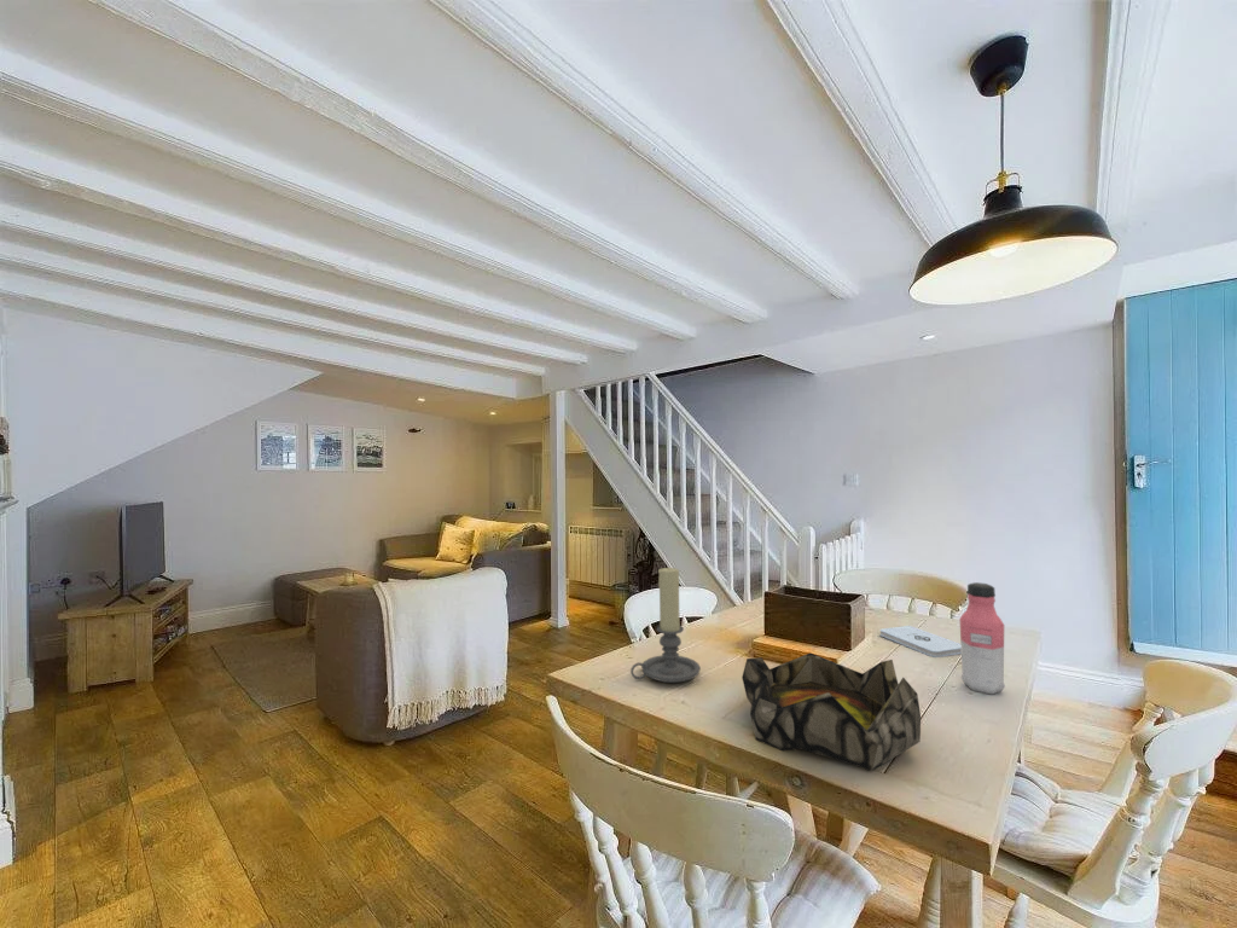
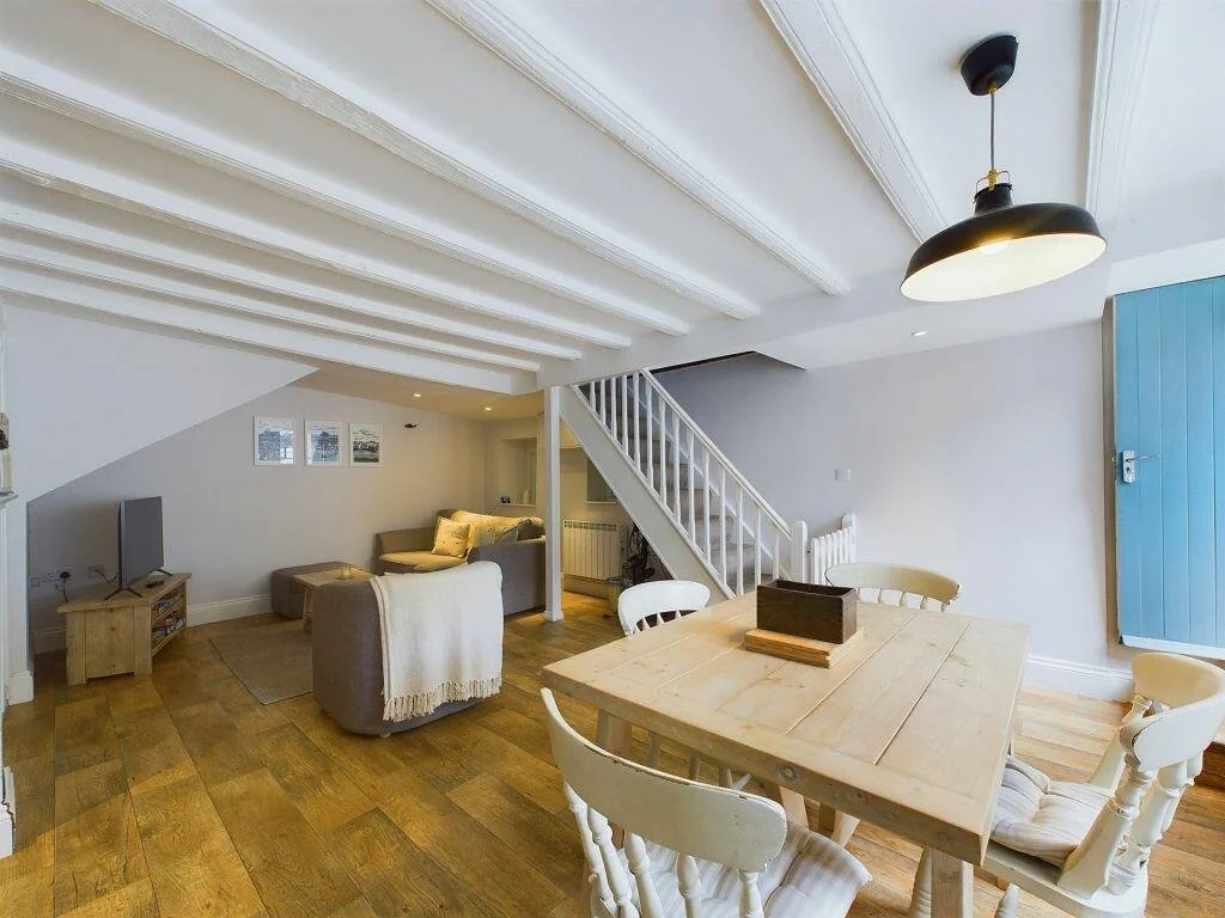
- candle holder [629,566,702,684]
- notepad [879,625,962,659]
- water bottle [958,581,1006,696]
- decorative bowl [741,651,922,772]
